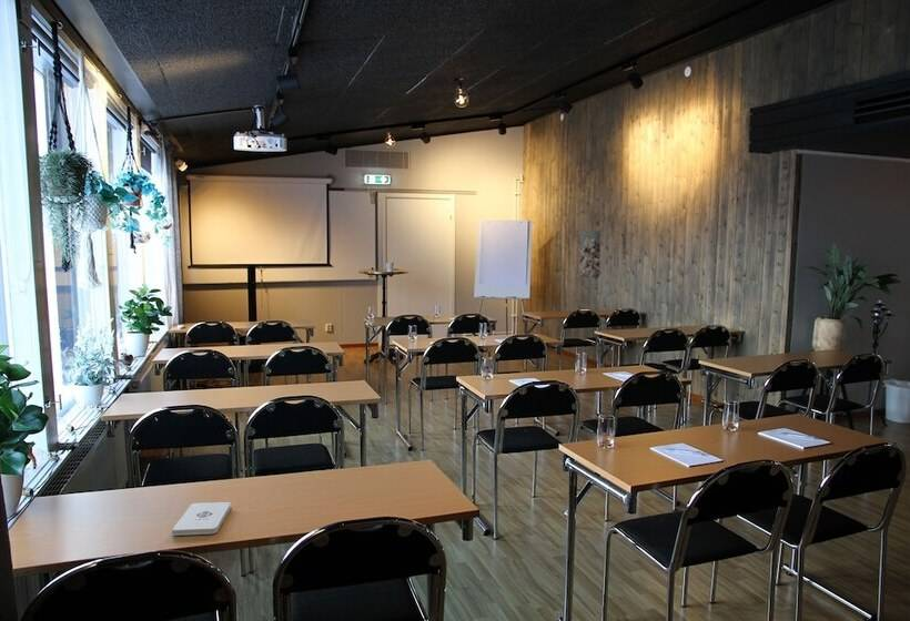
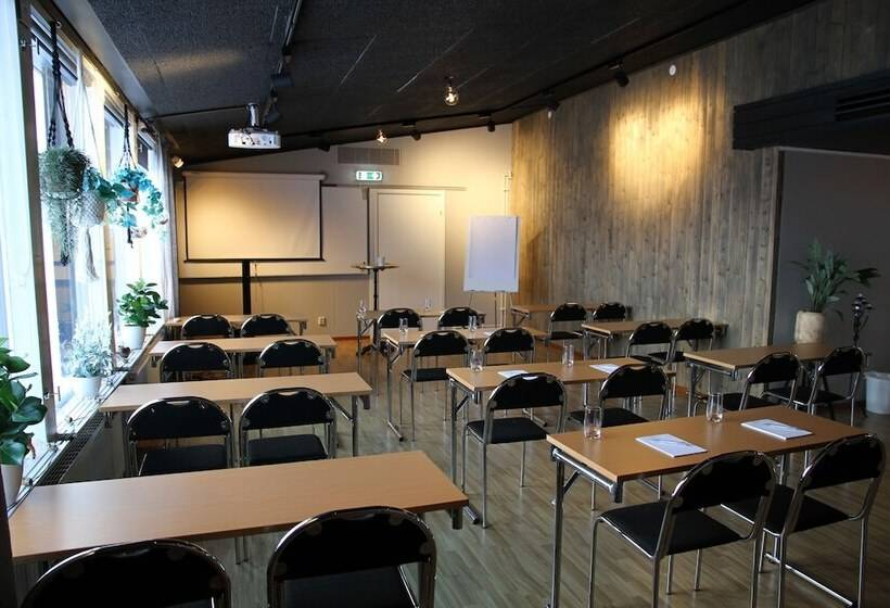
- wall art [578,230,601,278]
- notepad [171,501,232,537]
